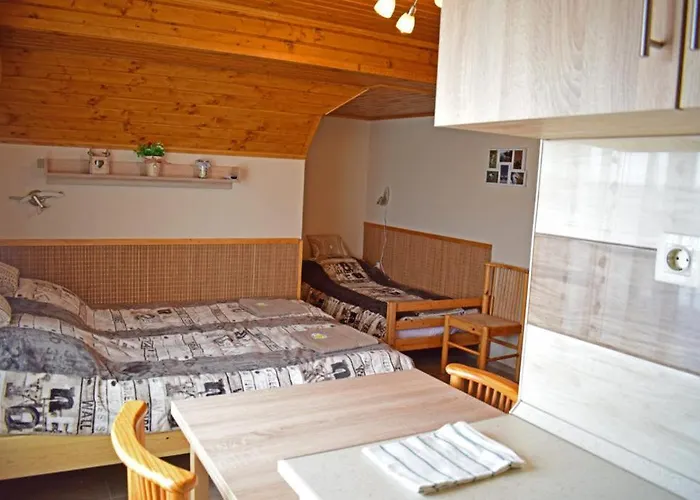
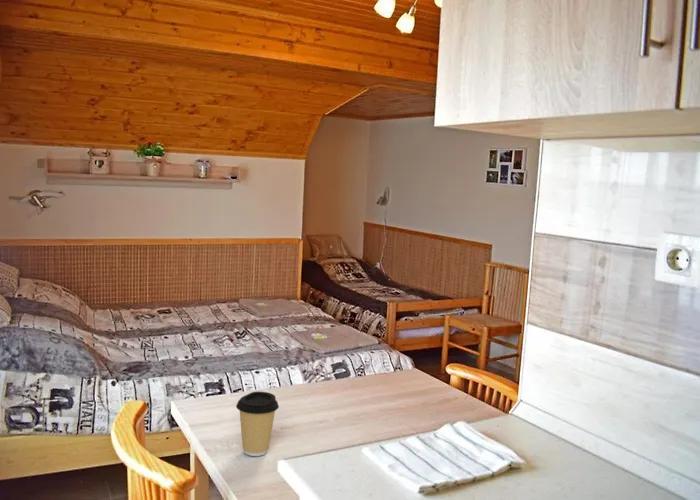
+ coffee cup [235,391,280,457]
